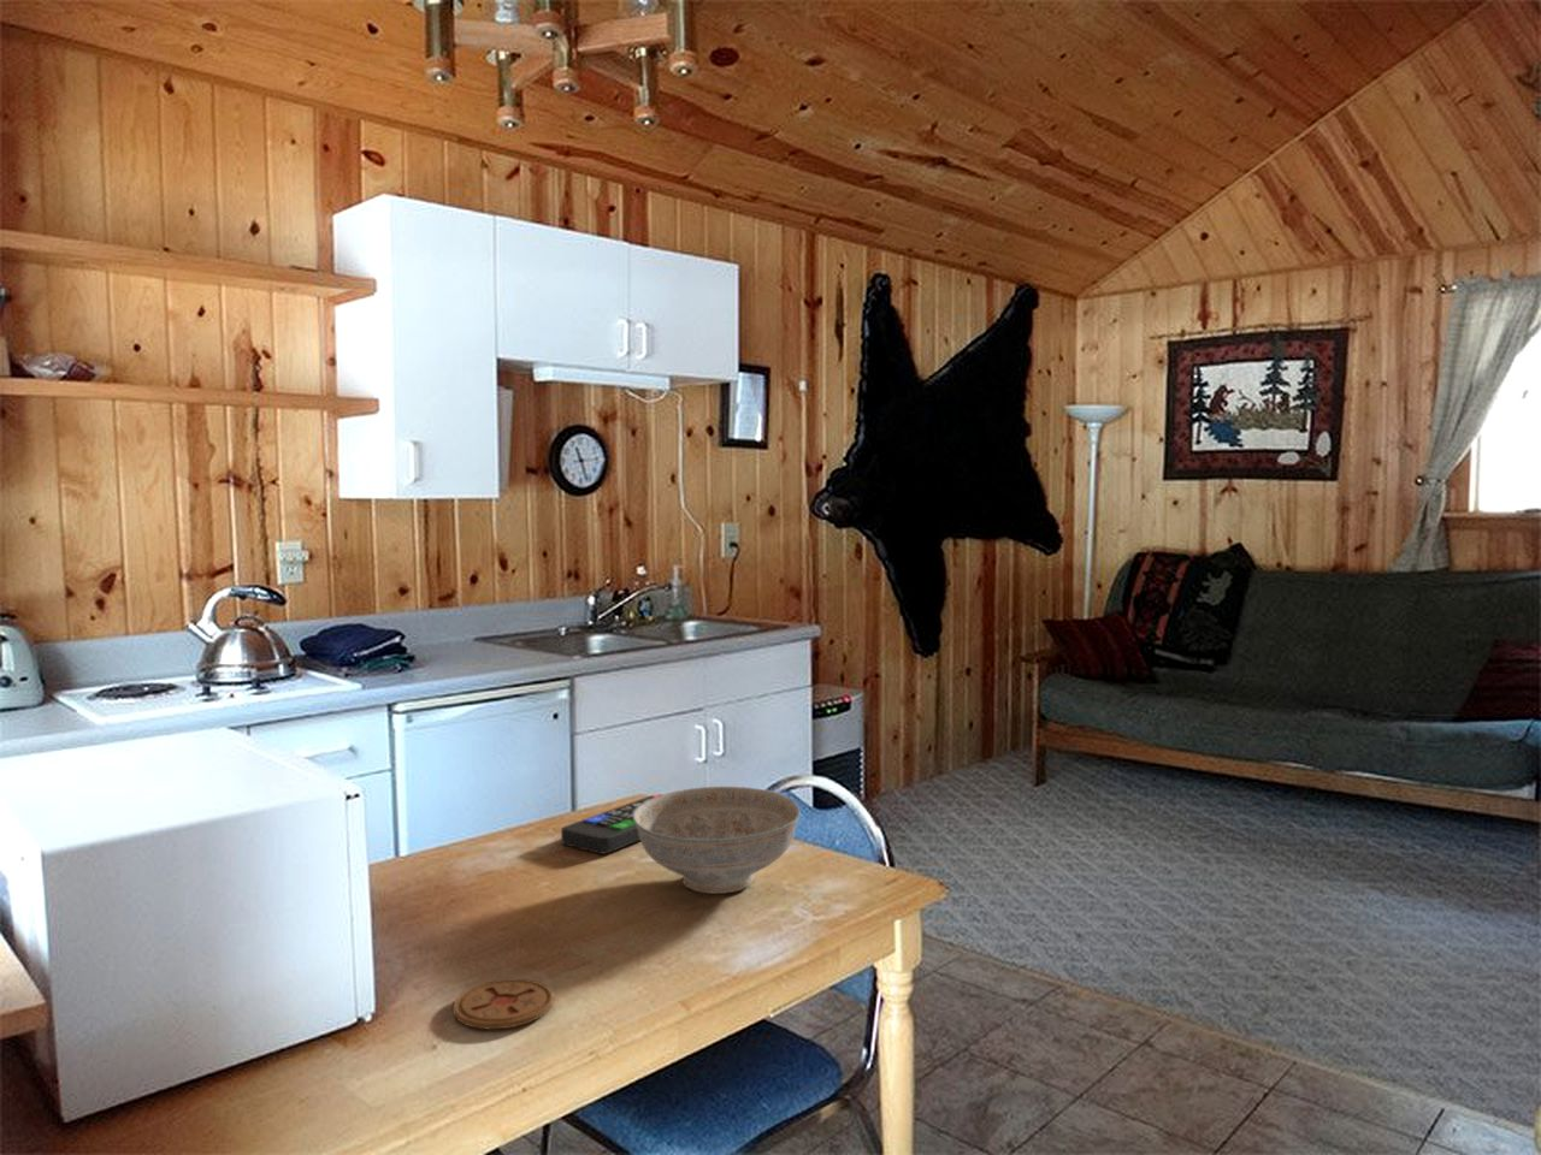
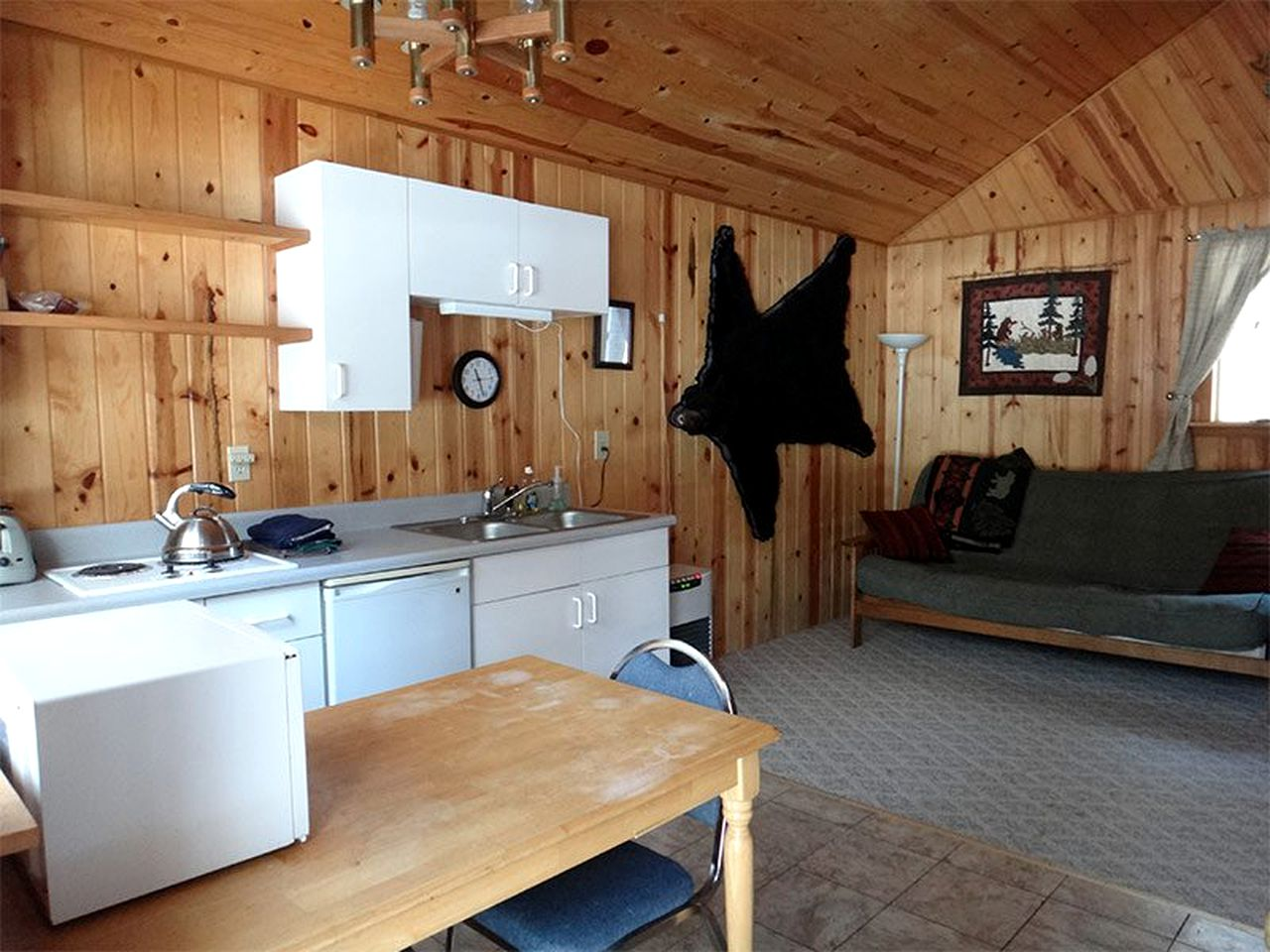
- remote control [559,793,664,855]
- coaster [451,978,555,1030]
- decorative bowl [633,786,802,895]
